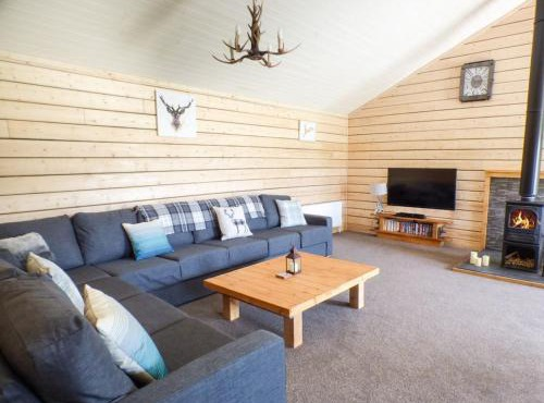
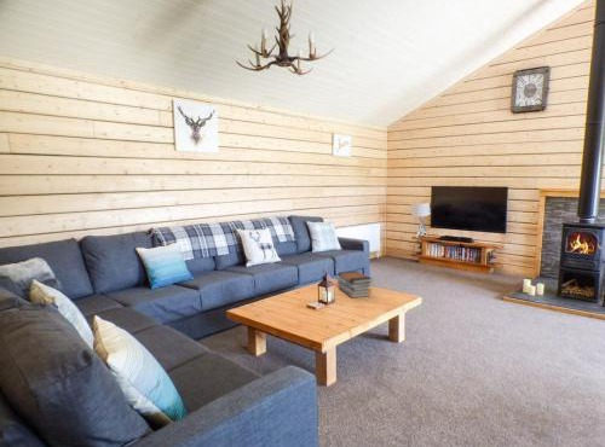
+ book stack [336,269,374,298]
